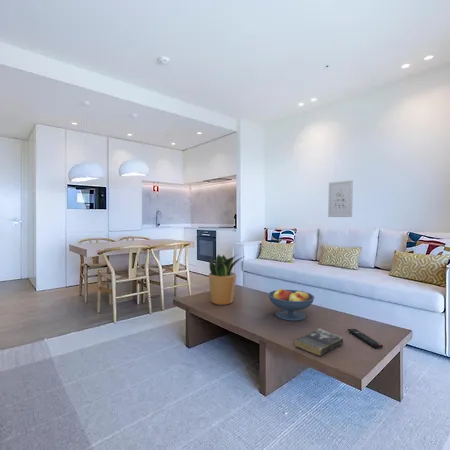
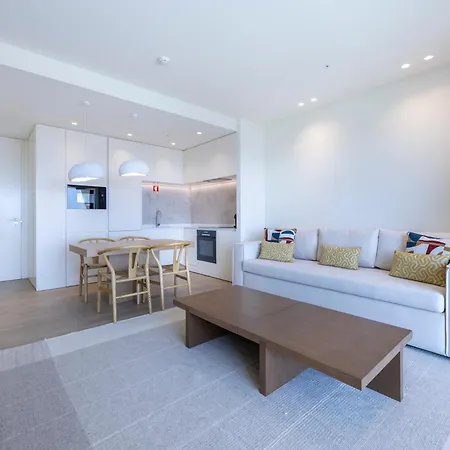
- book [294,327,344,357]
- remote control [347,328,384,349]
- potted plant [207,253,246,306]
- fruit bowl [267,288,315,322]
- wall art [327,179,354,218]
